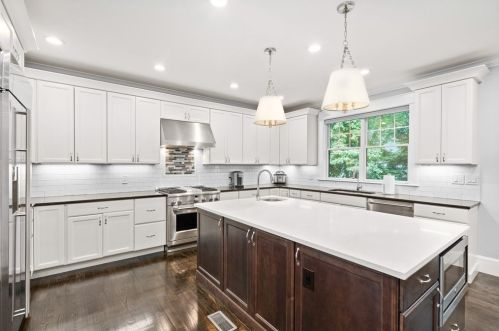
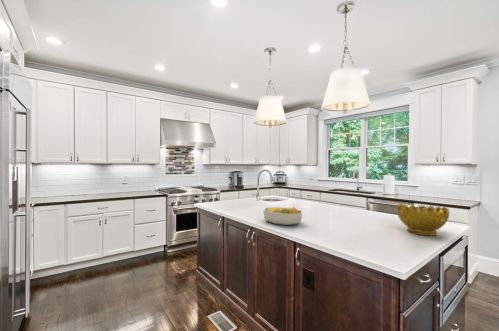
+ decorative bowl [395,203,450,237]
+ fruit bowl [262,206,303,226]
